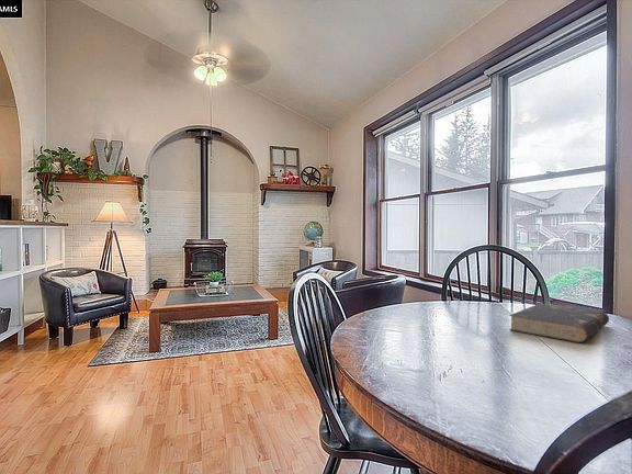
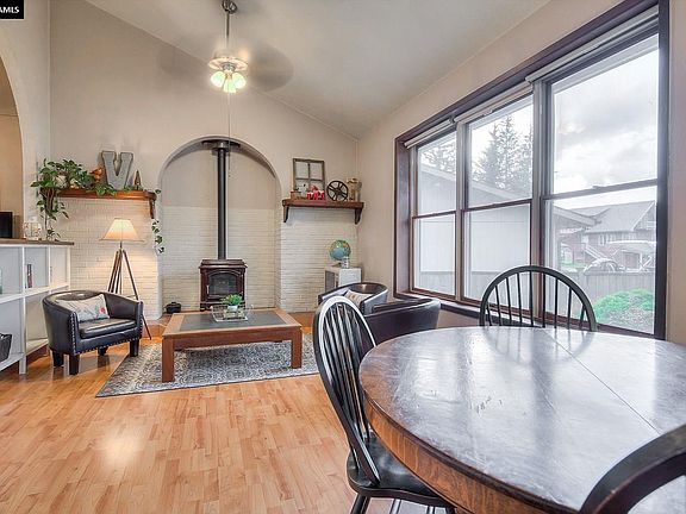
- book [508,303,610,343]
